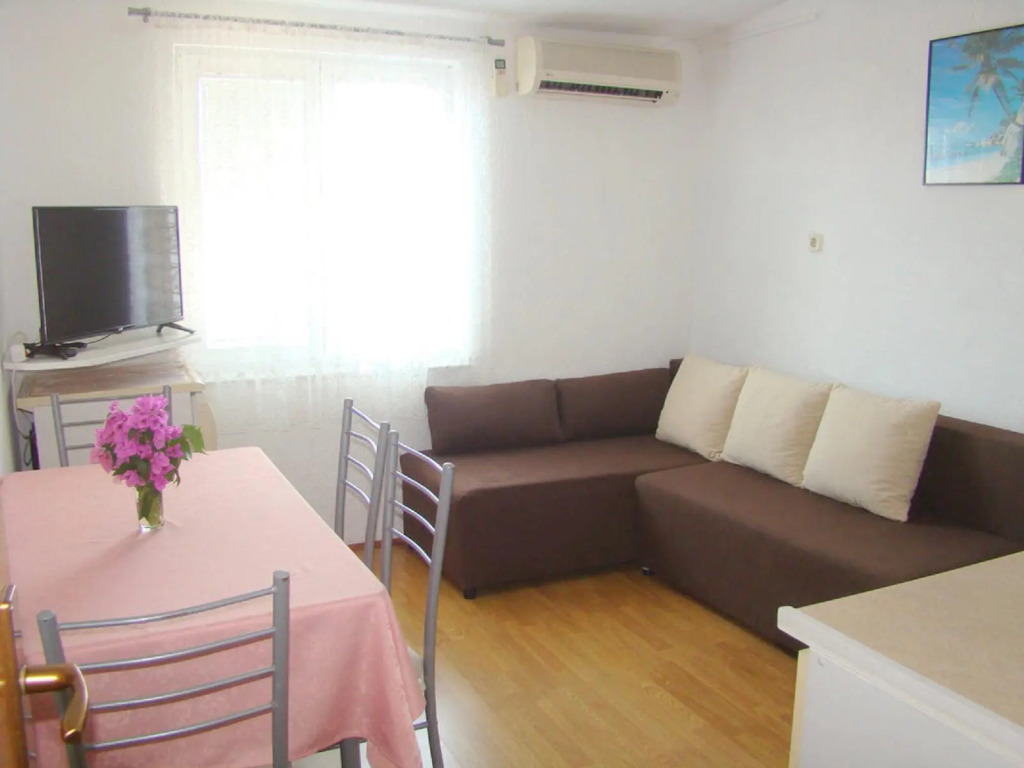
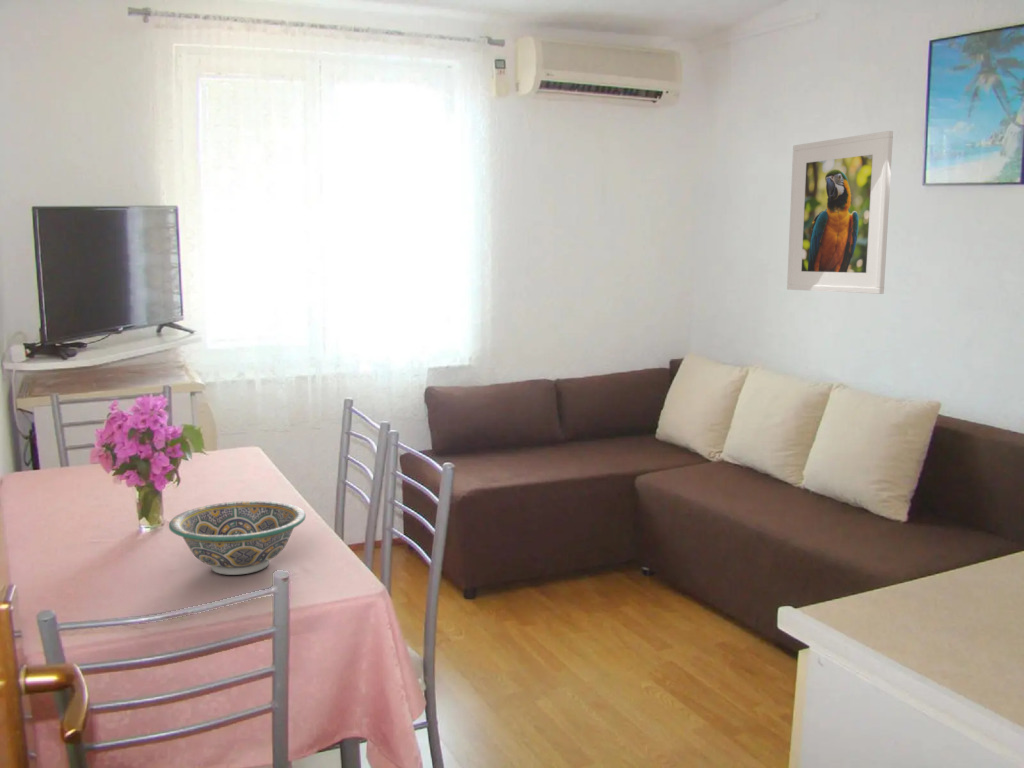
+ bowl [168,500,307,576]
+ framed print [786,130,894,295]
